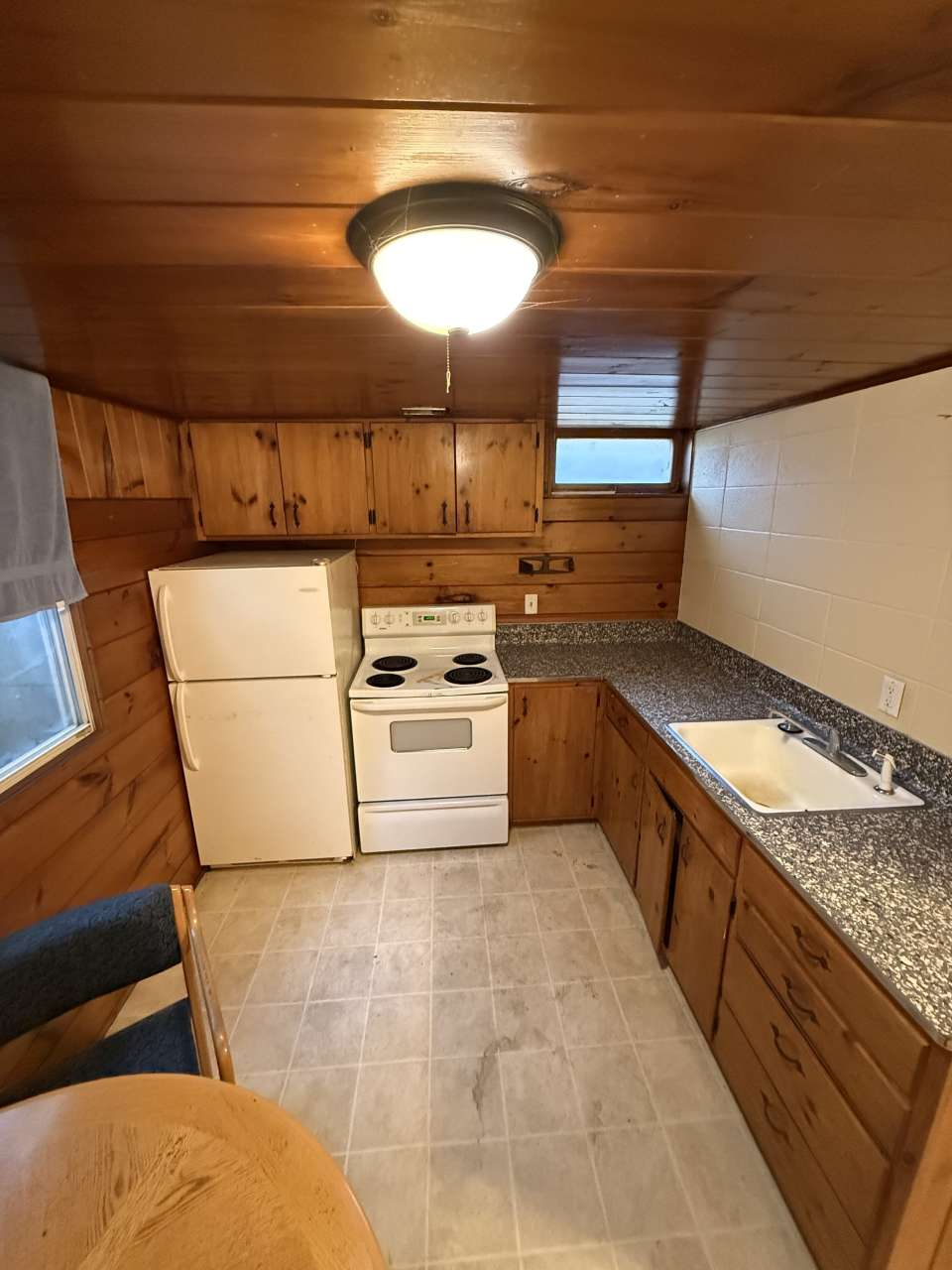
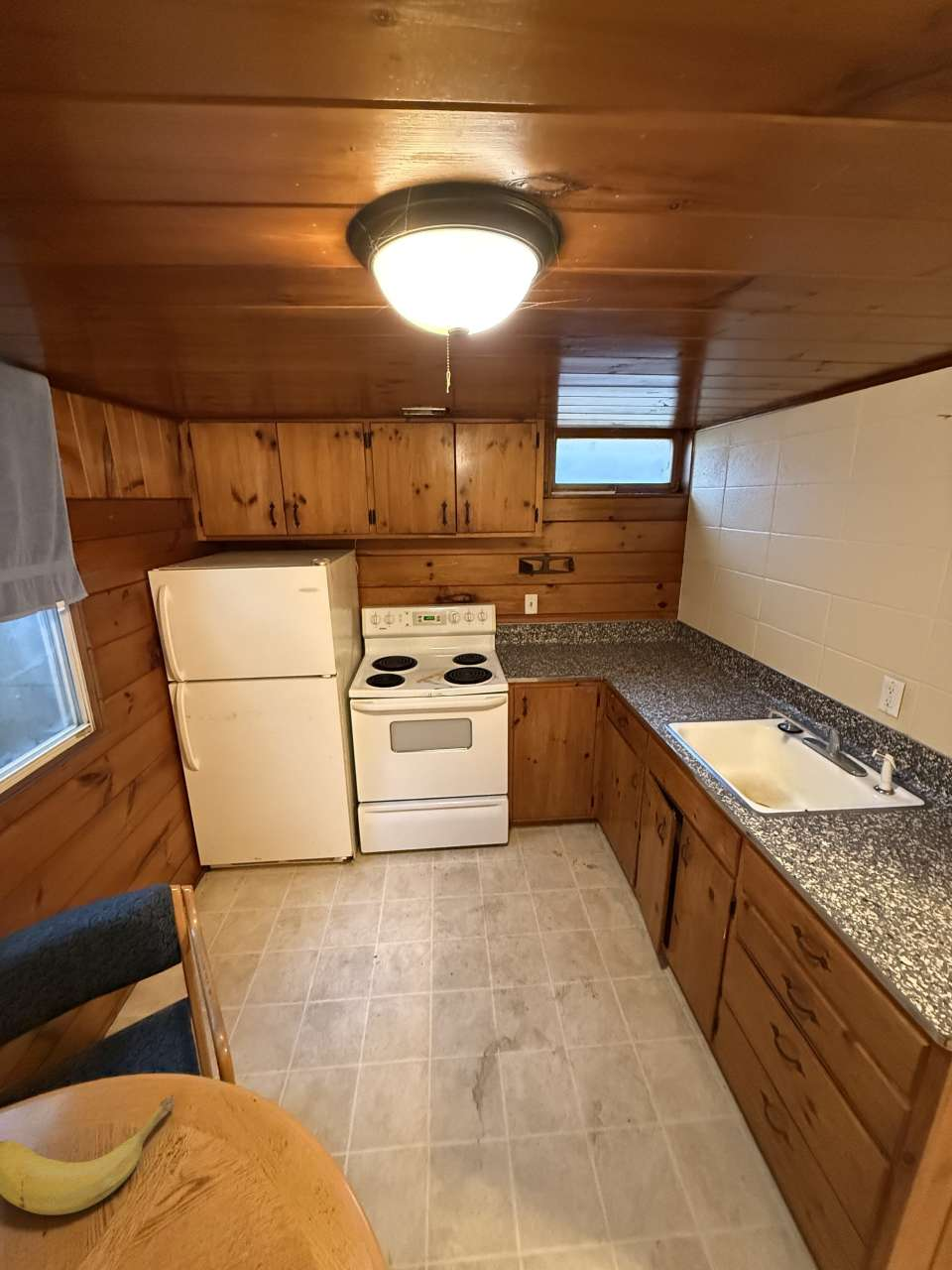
+ fruit [0,1093,175,1215]
